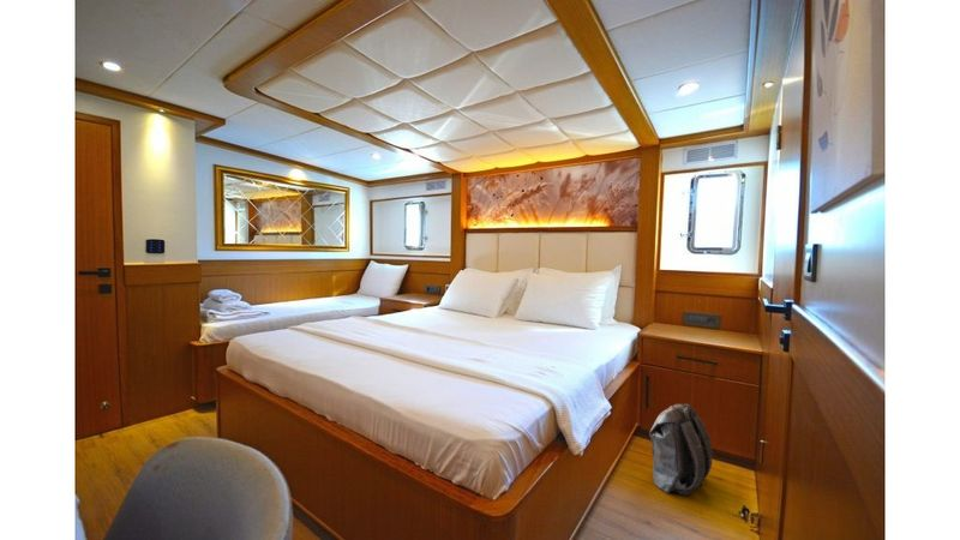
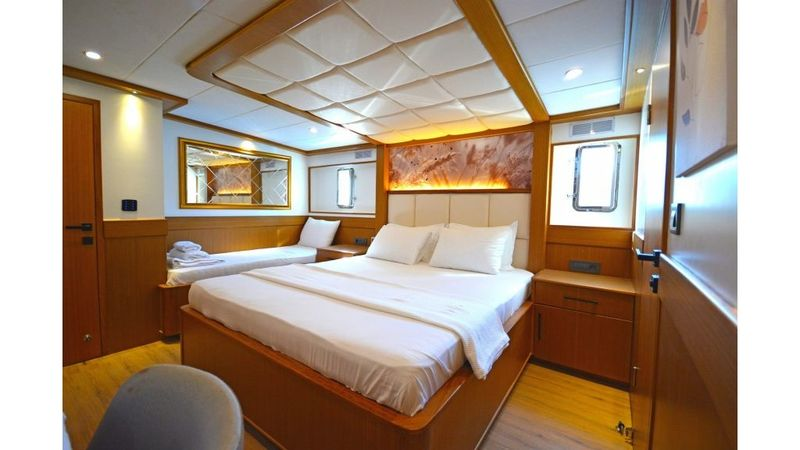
- backpack [648,403,714,497]
